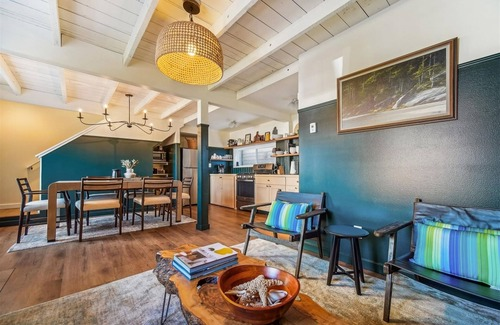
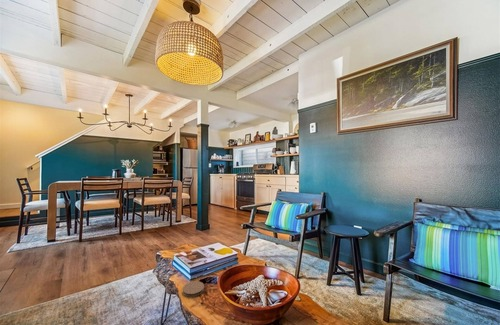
+ coaster [182,280,205,298]
